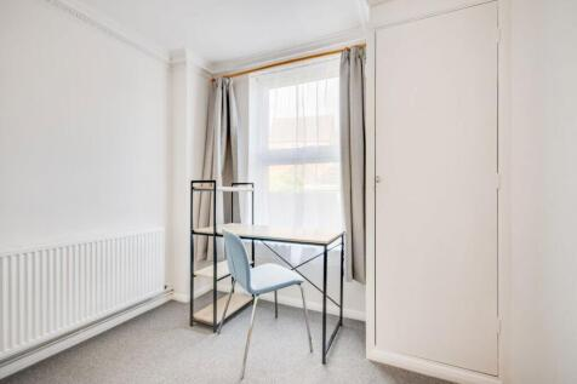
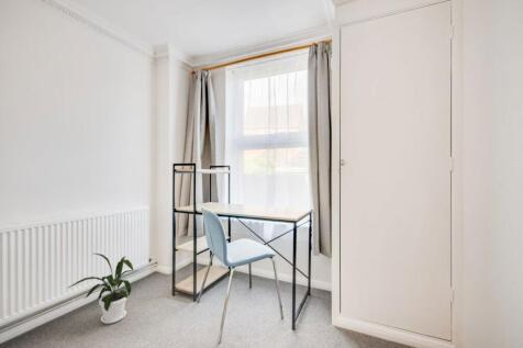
+ house plant [67,252,134,325]
